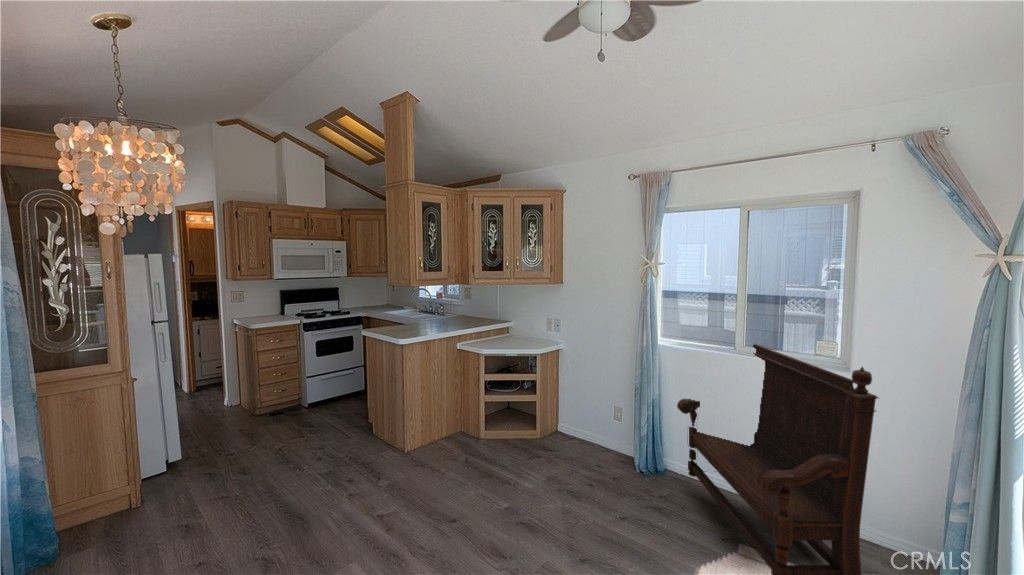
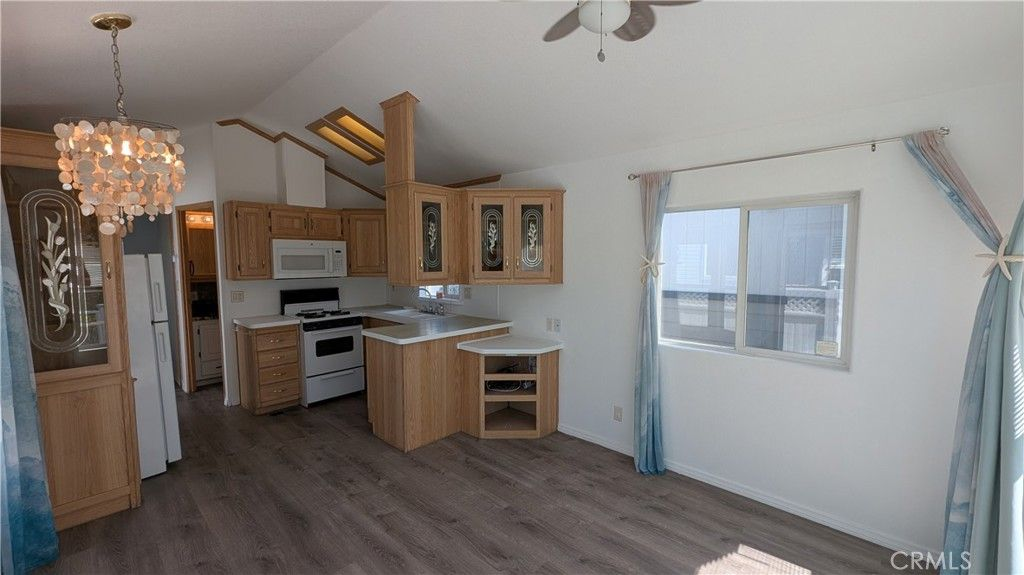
- bench [676,343,880,575]
